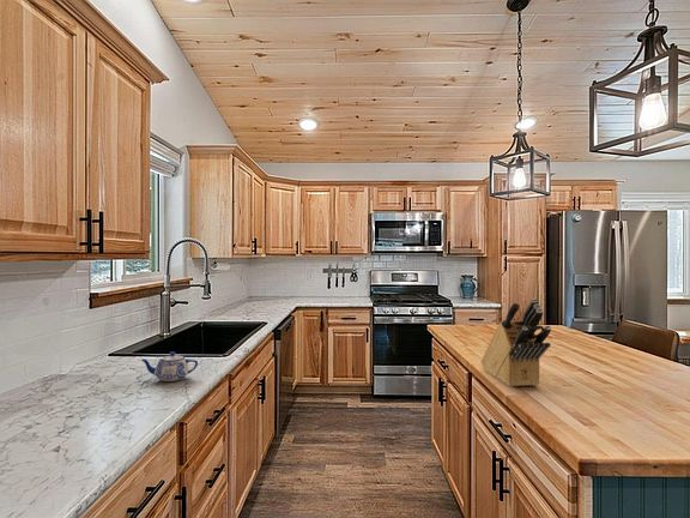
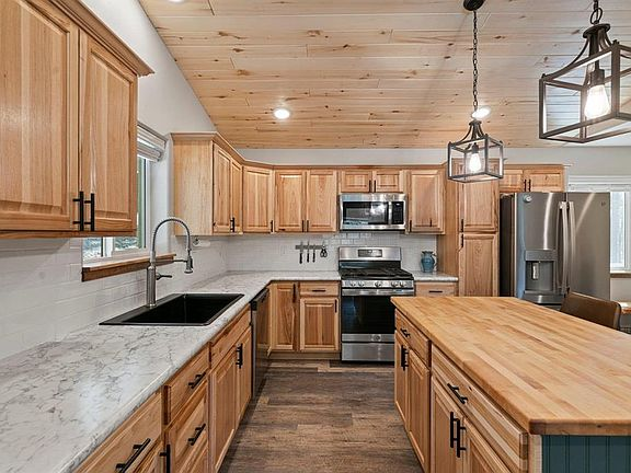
- teapot [140,350,199,383]
- knife block [480,297,552,387]
